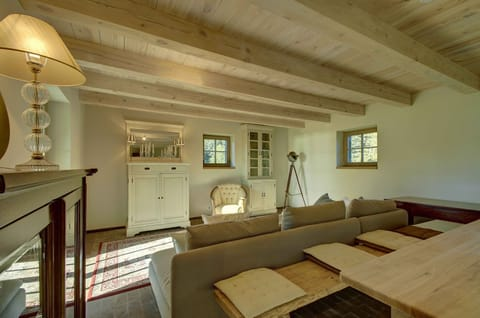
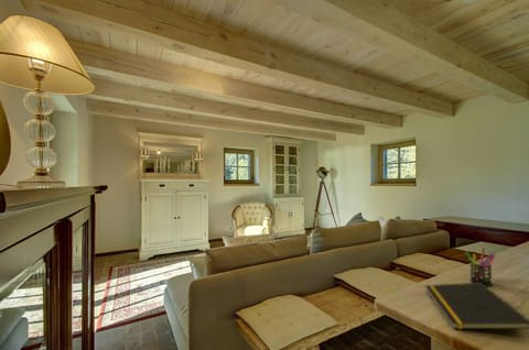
+ pen holder [464,248,496,287]
+ notepad [424,282,529,330]
